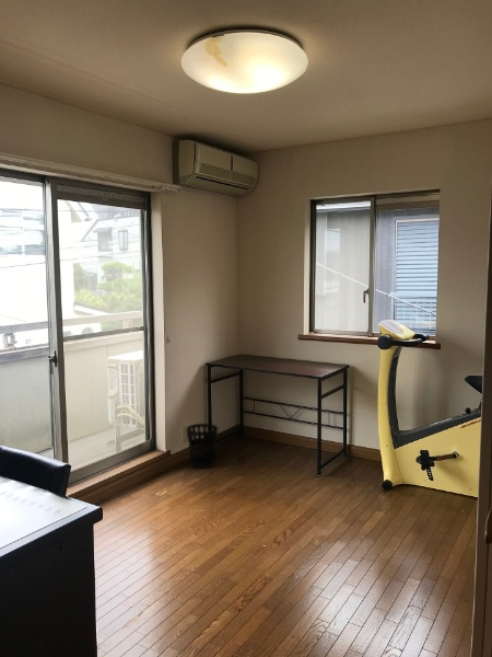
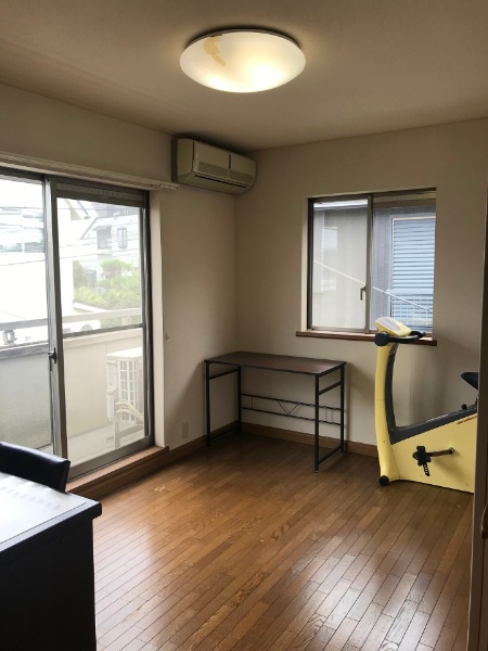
- wastebasket [186,423,219,470]
